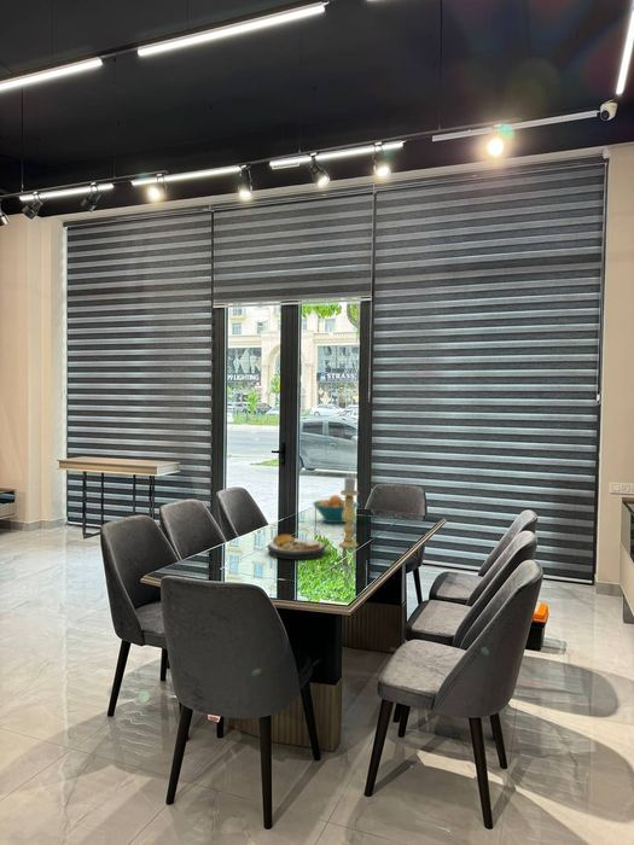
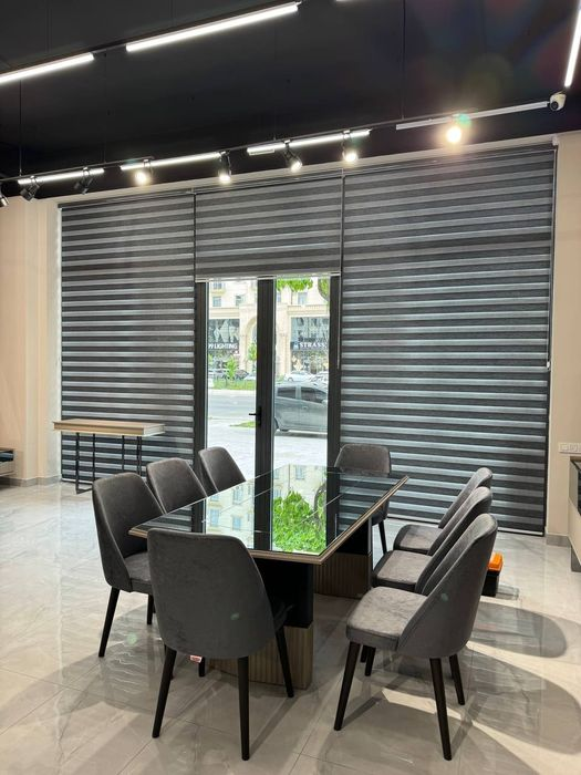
- plate [266,532,327,560]
- candle holder [338,477,360,549]
- fruit bowl [312,494,360,524]
